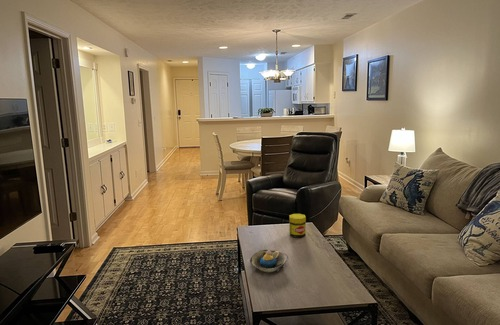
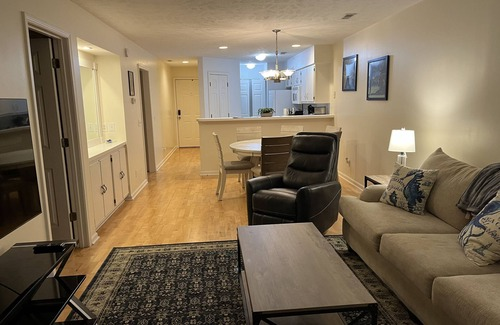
- decorative bowl [249,249,289,273]
- jar [288,213,307,238]
